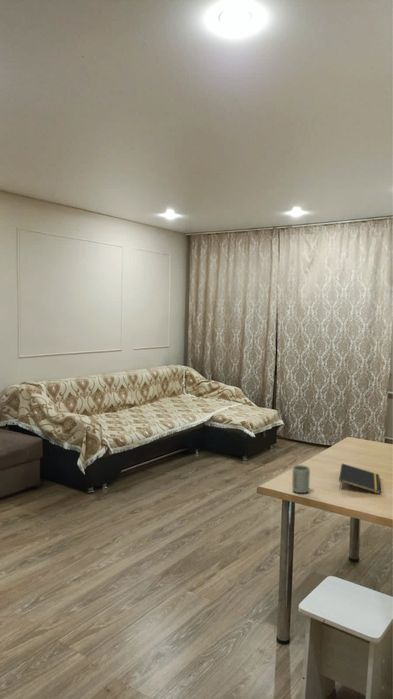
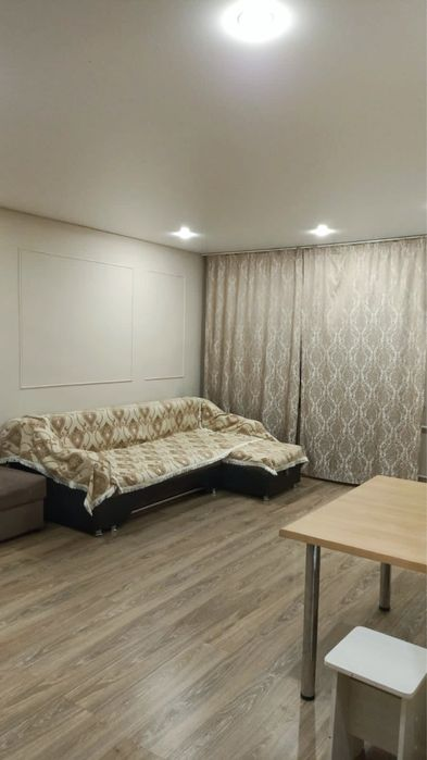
- notepad [338,463,381,495]
- cup [291,464,311,494]
